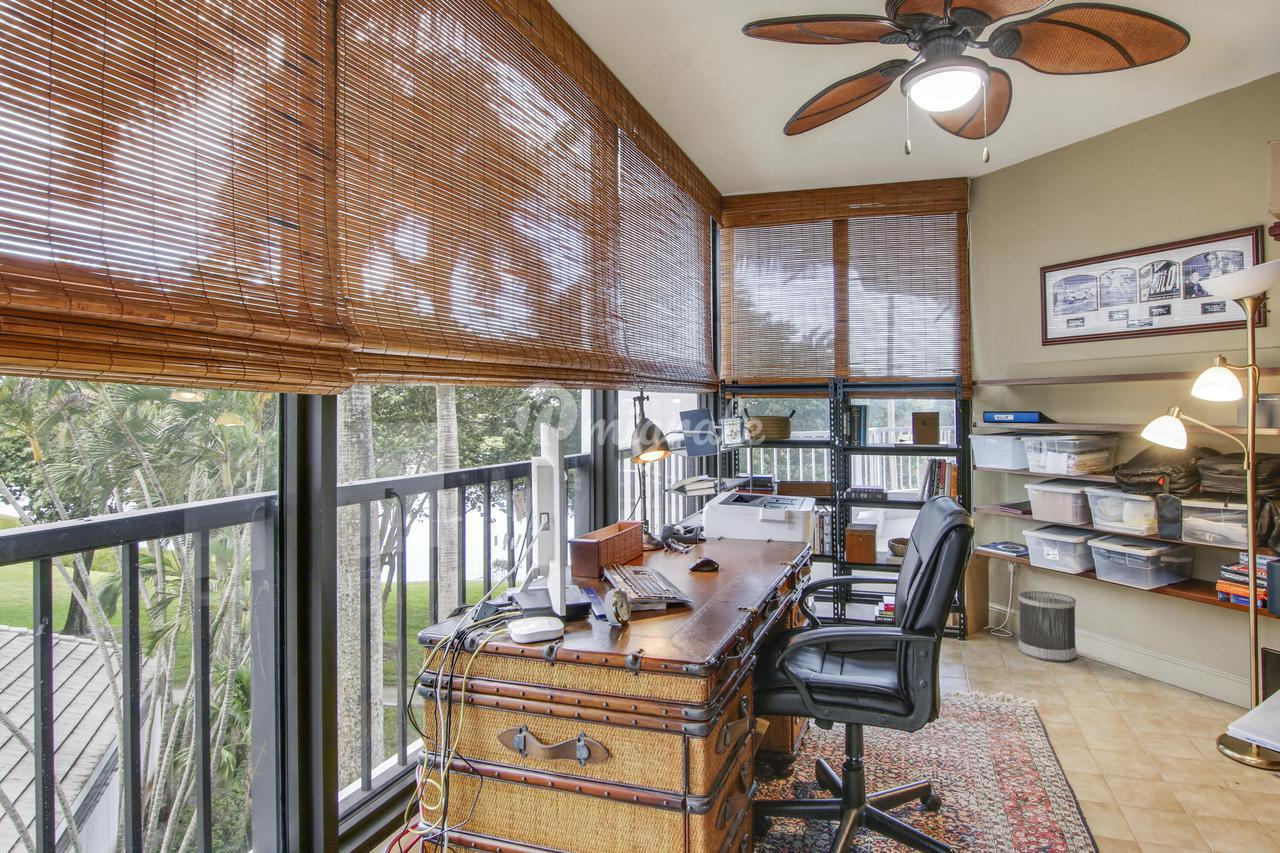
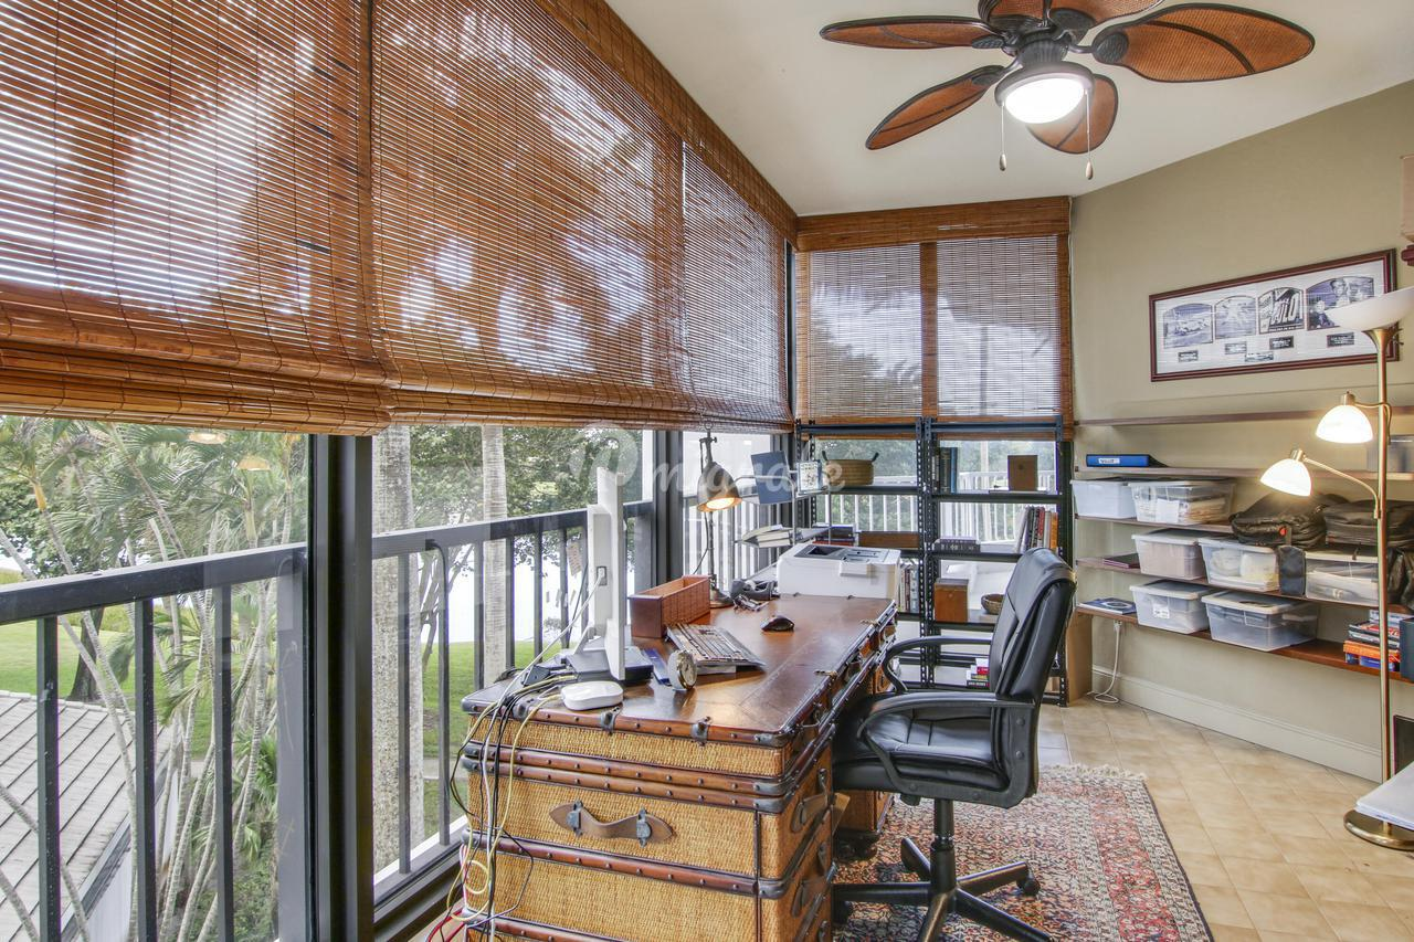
- wastebasket [1017,590,1077,662]
